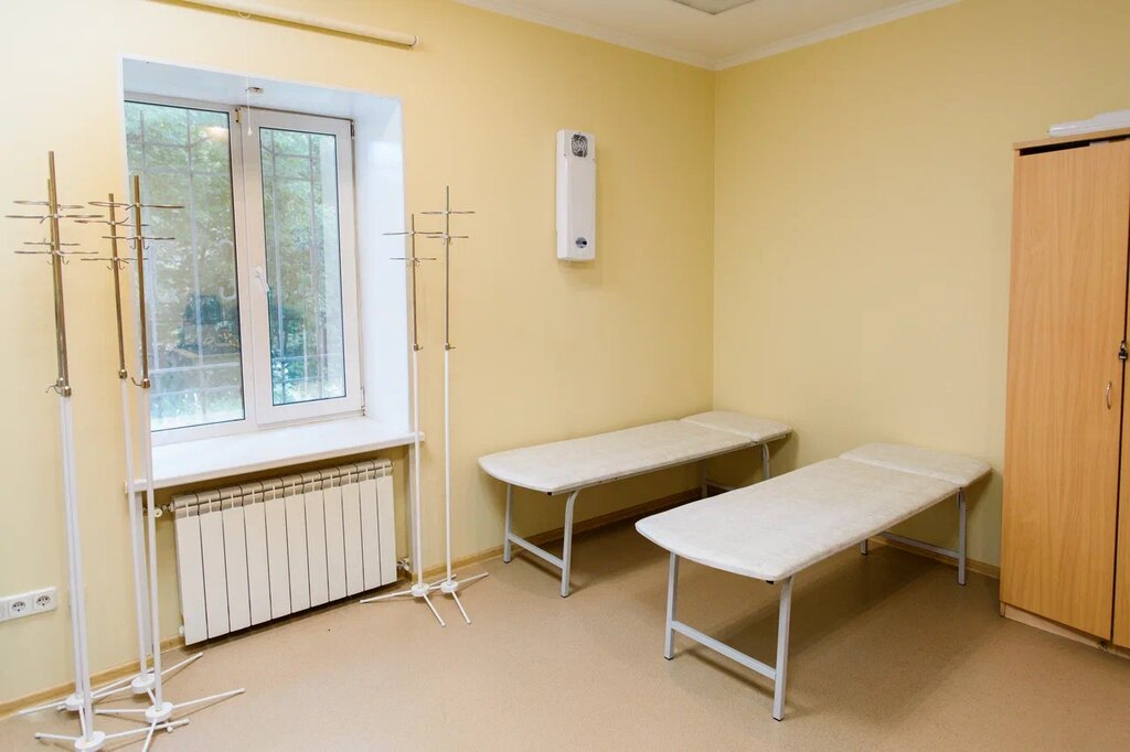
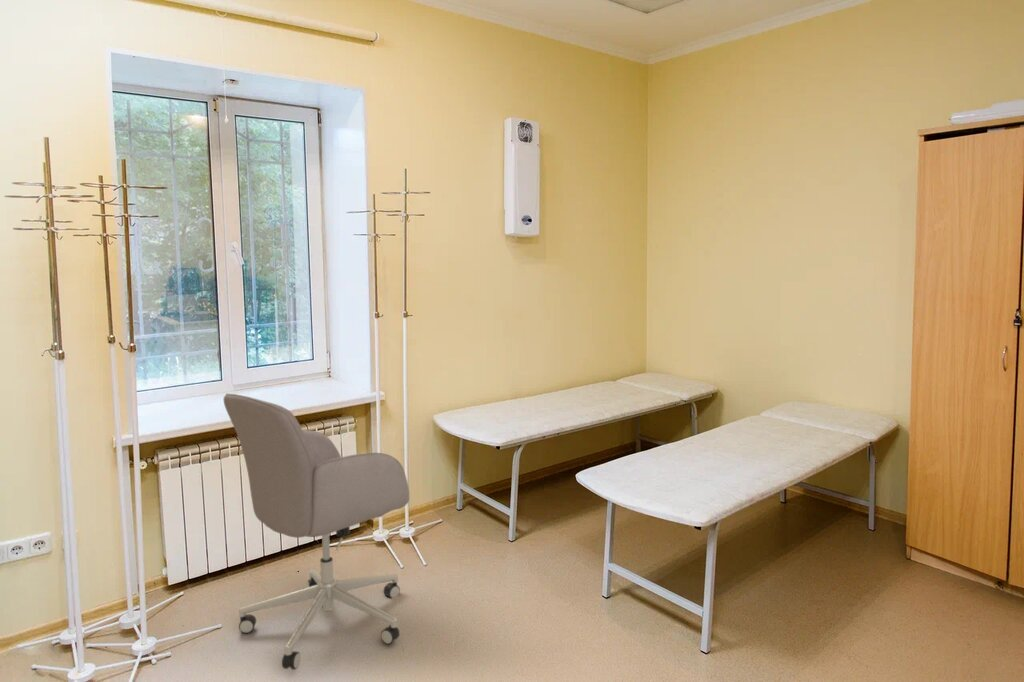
+ chair [223,393,410,670]
